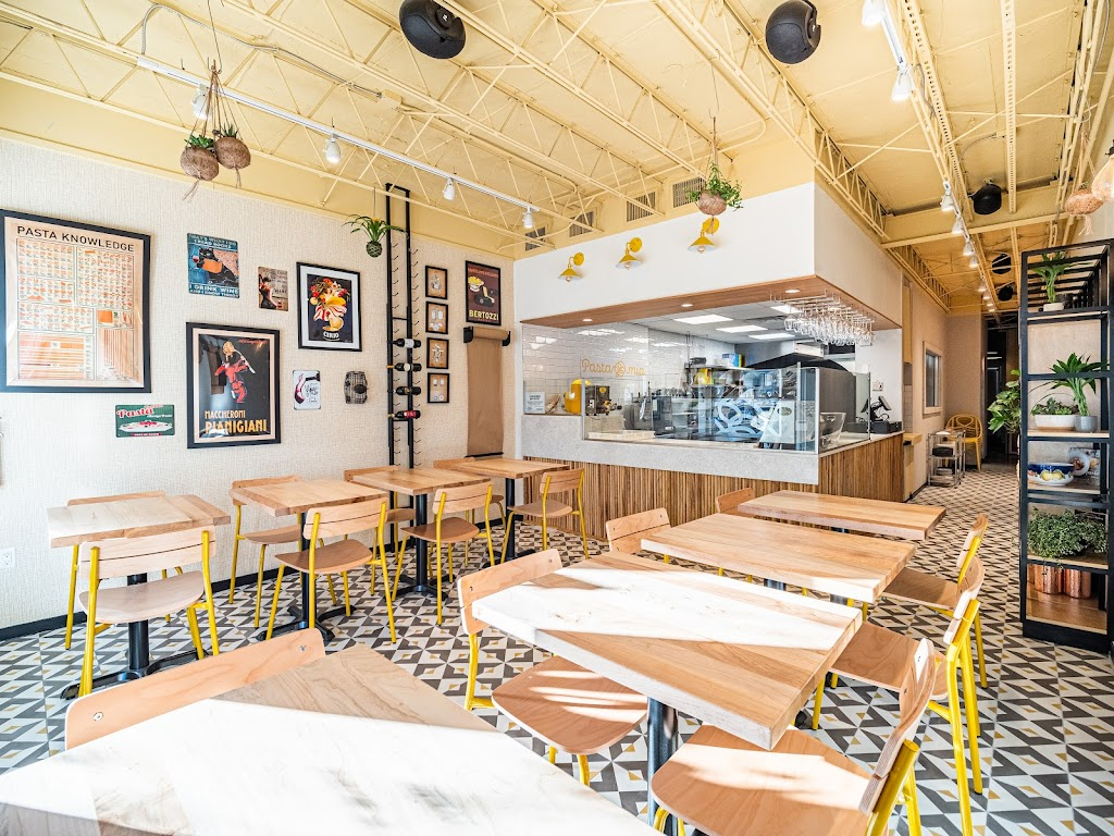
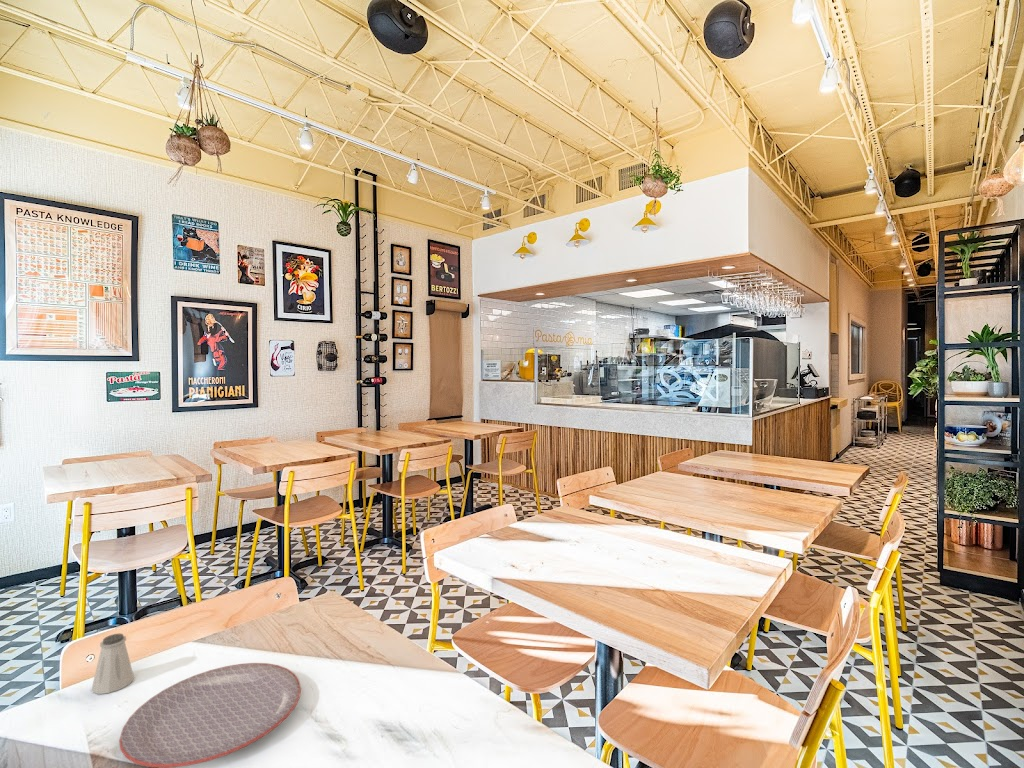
+ plate [118,662,302,768]
+ saltshaker [91,633,135,695]
